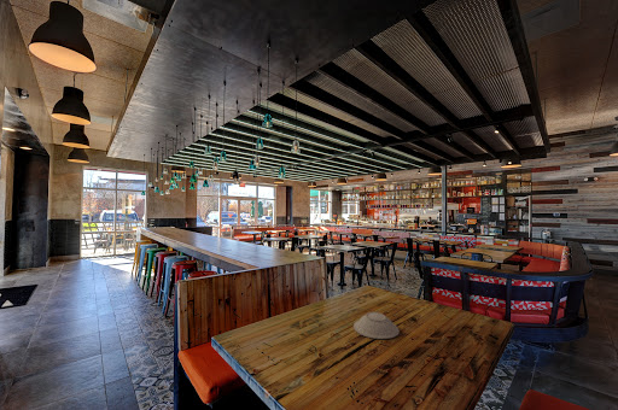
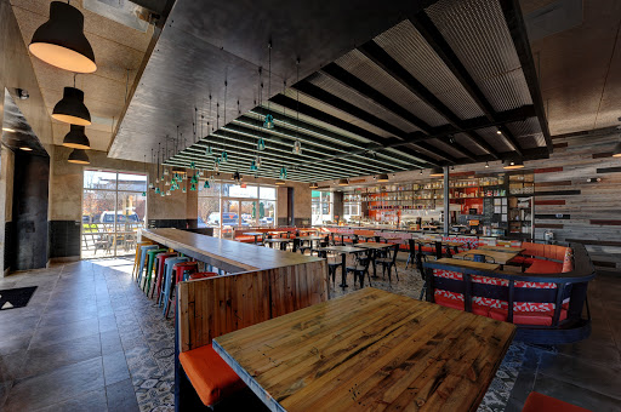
- bowl [352,311,401,340]
